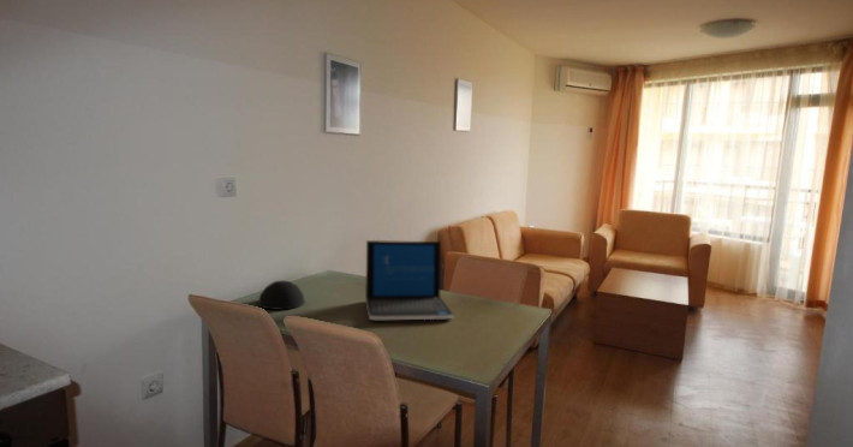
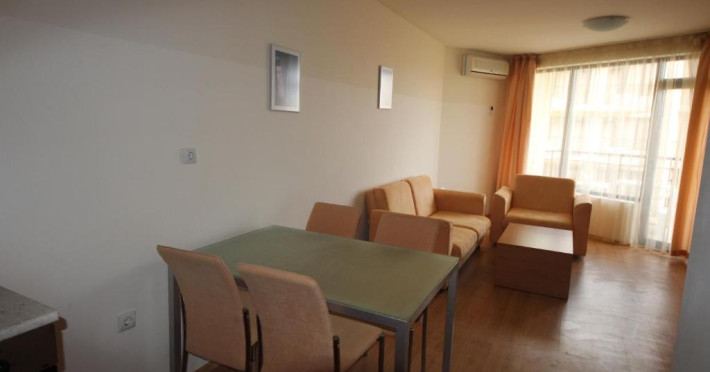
- bowl [257,280,306,311]
- laptop [364,239,455,321]
